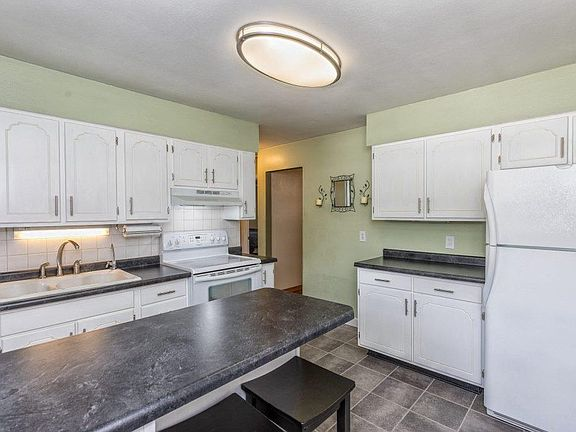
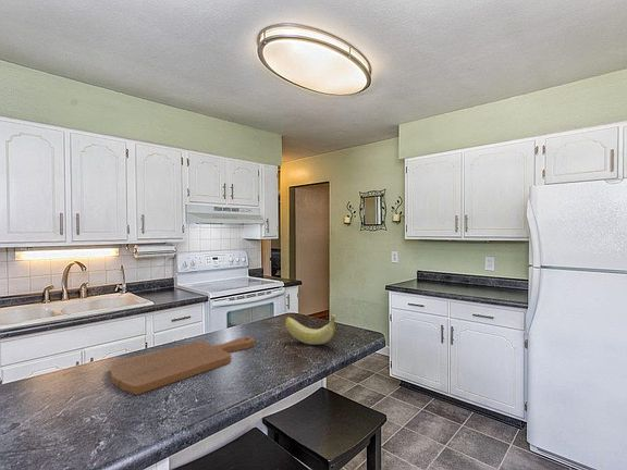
+ banana [284,312,337,346]
+ cutting board [109,336,256,396]
